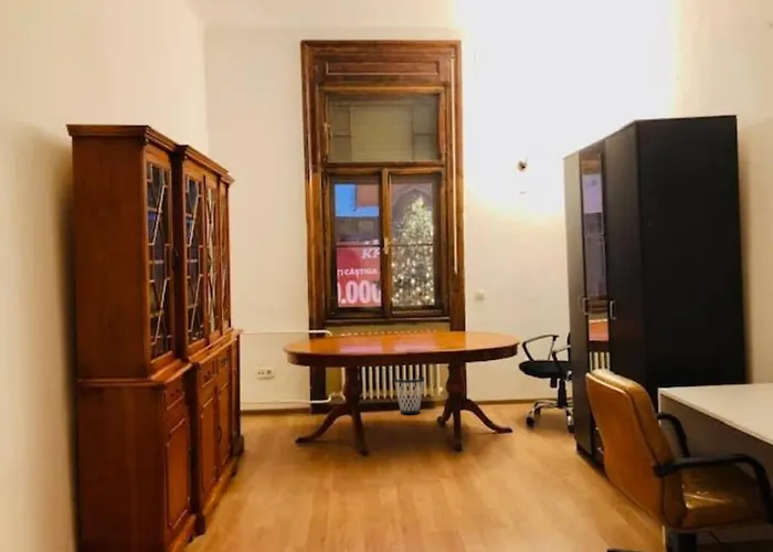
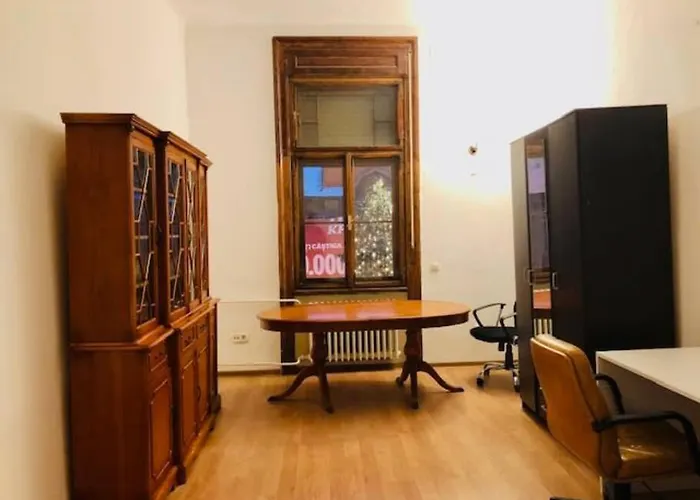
- wastebasket [393,375,425,415]
